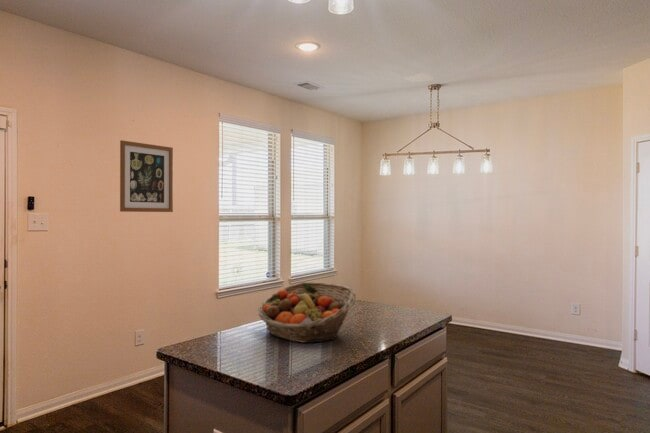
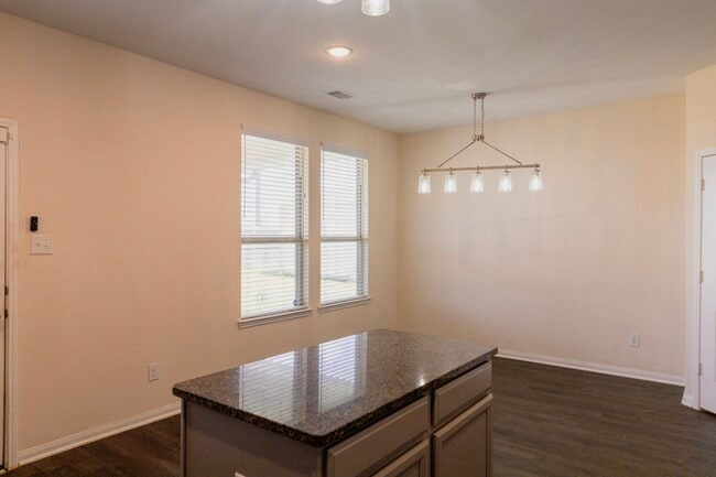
- wall art [119,139,174,213]
- fruit basket [257,281,357,344]
